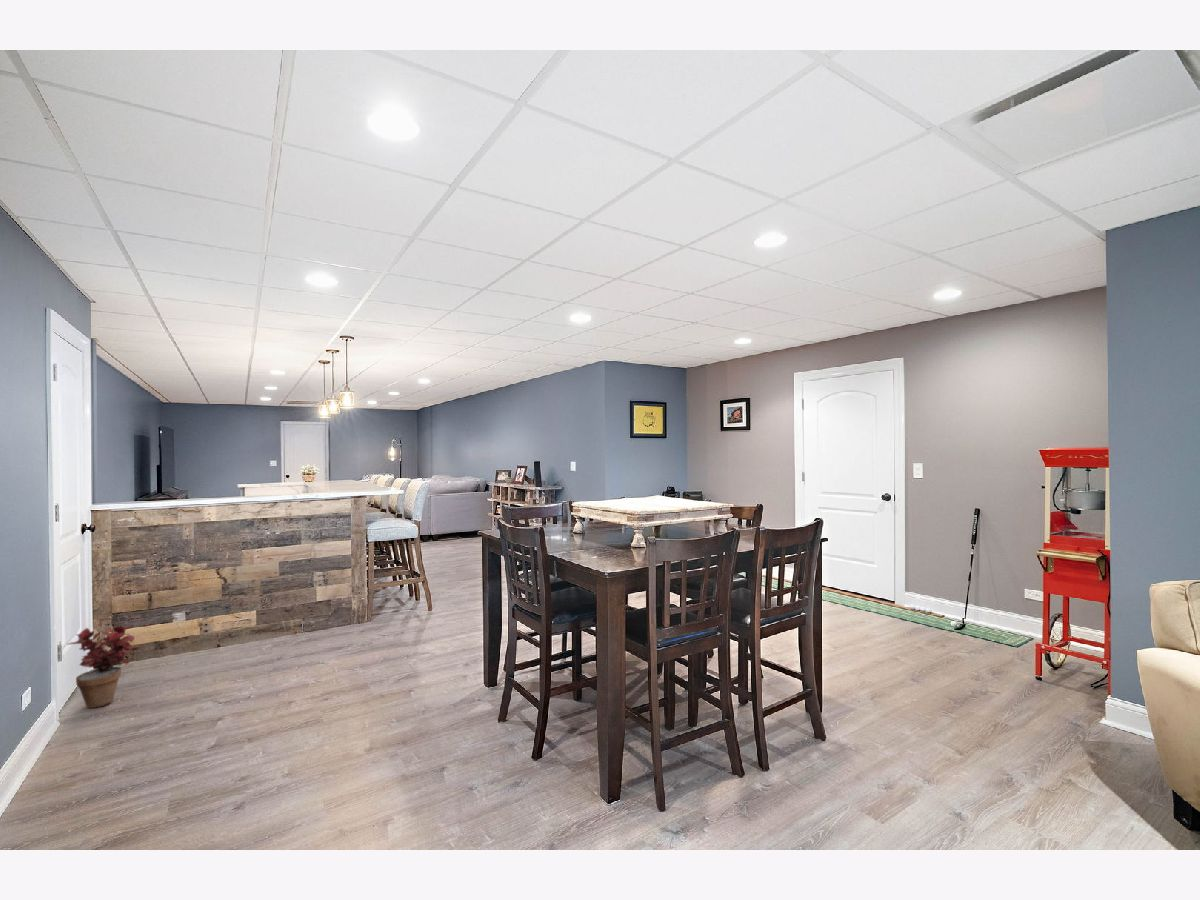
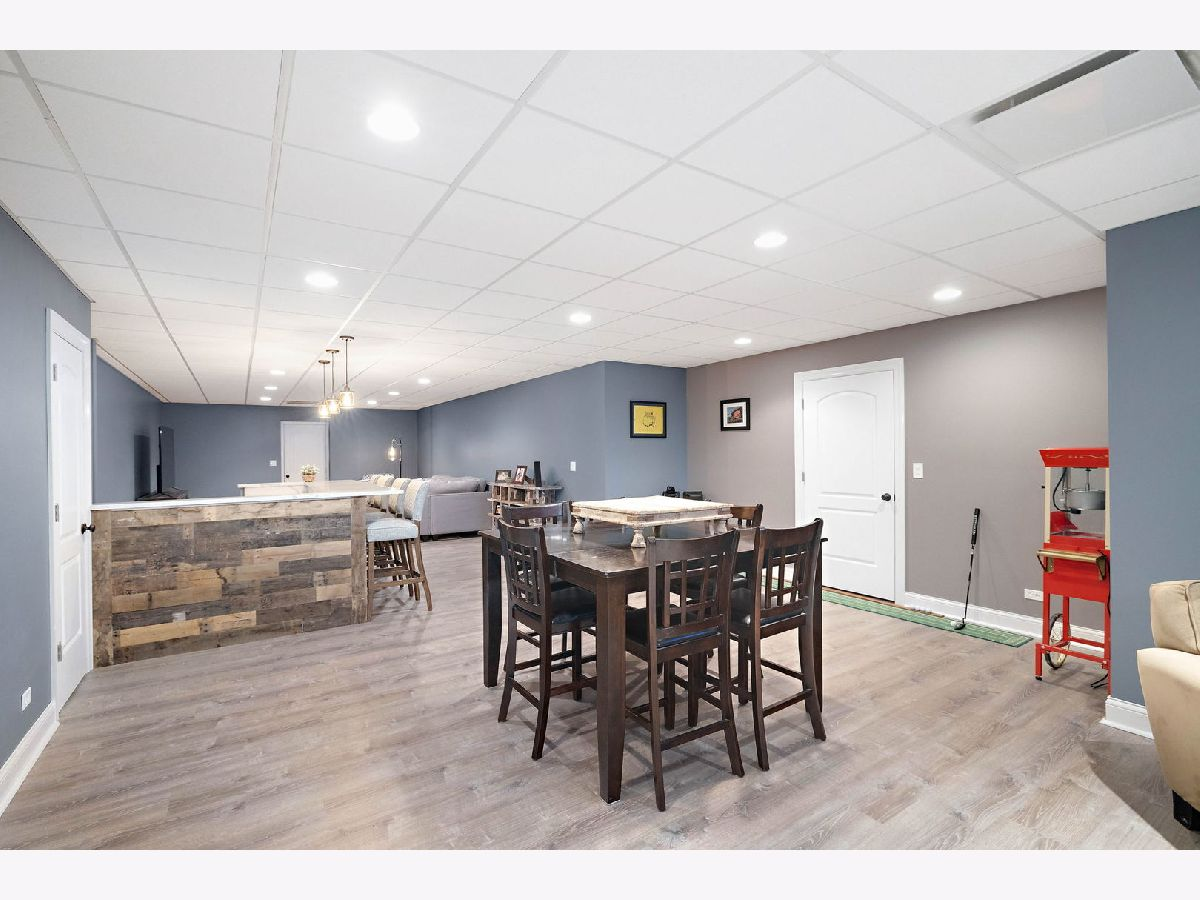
- potted plant [65,623,139,709]
